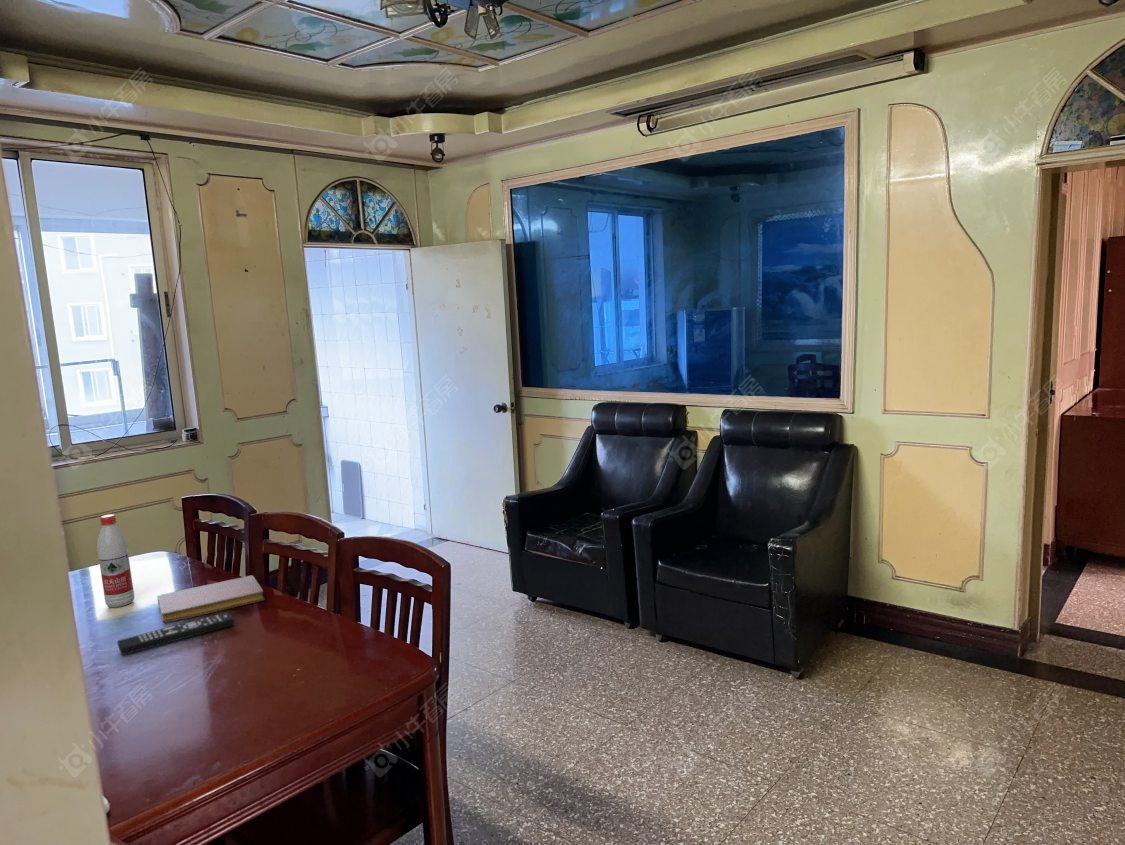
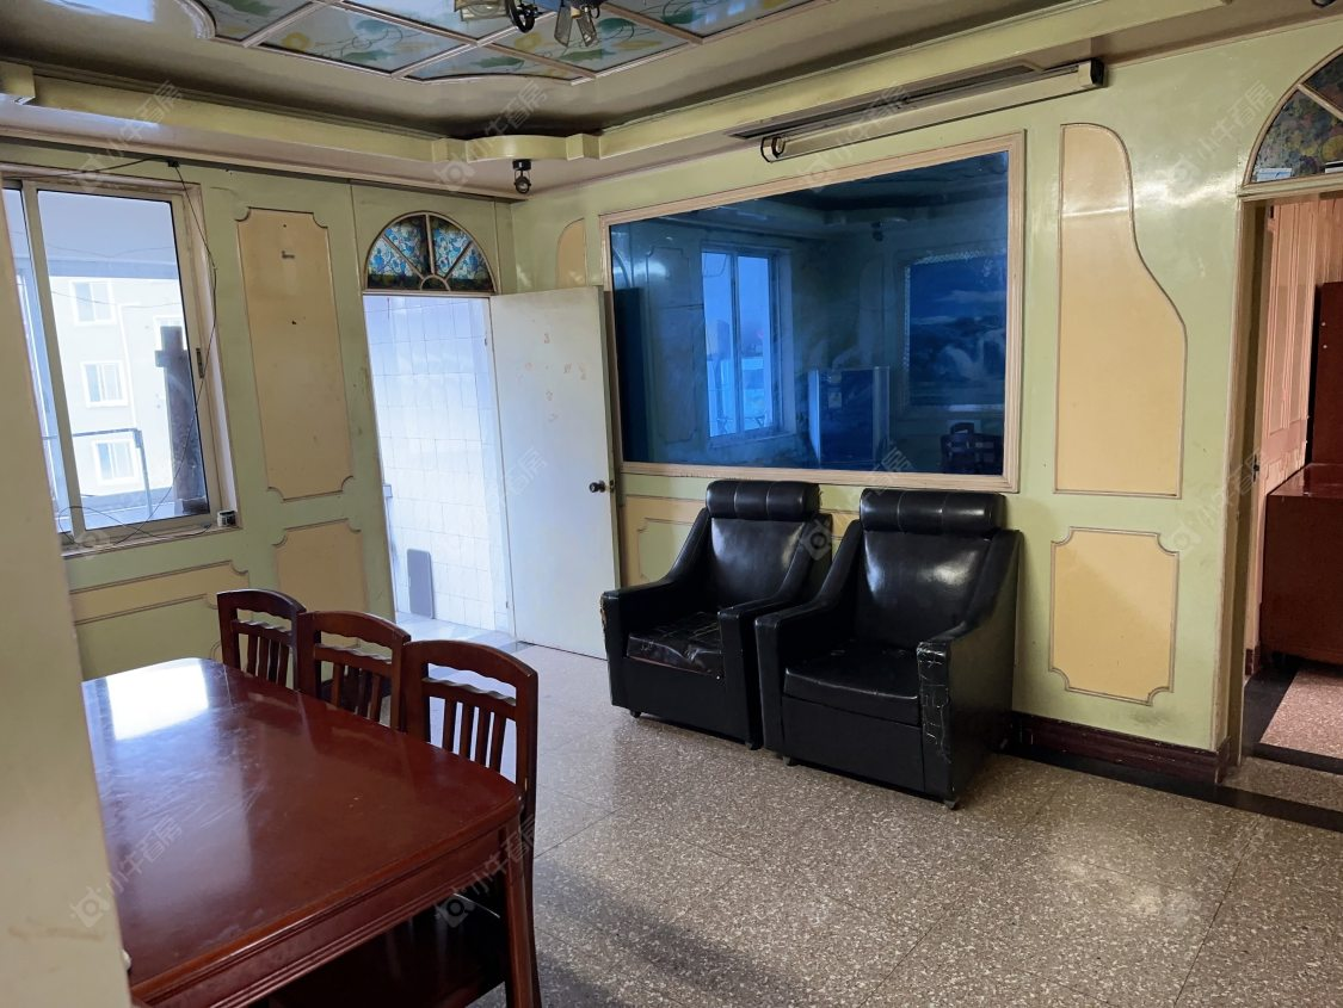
- notebook [156,574,266,624]
- water bottle [96,513,135,608]
- remote control [116,611,235,656]
